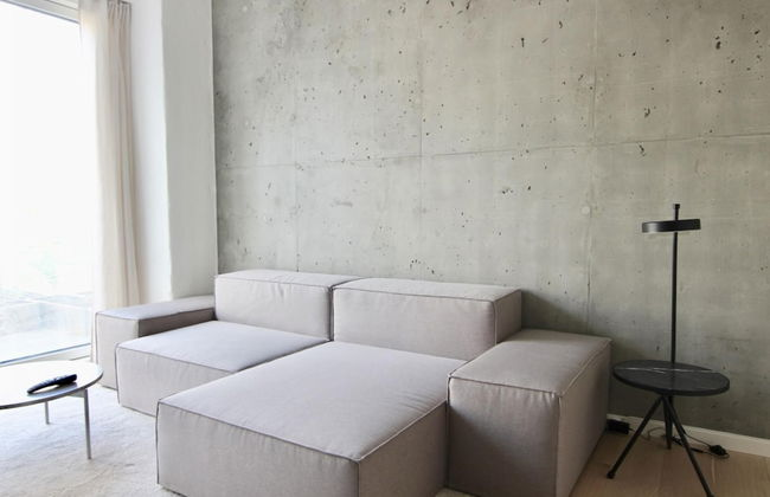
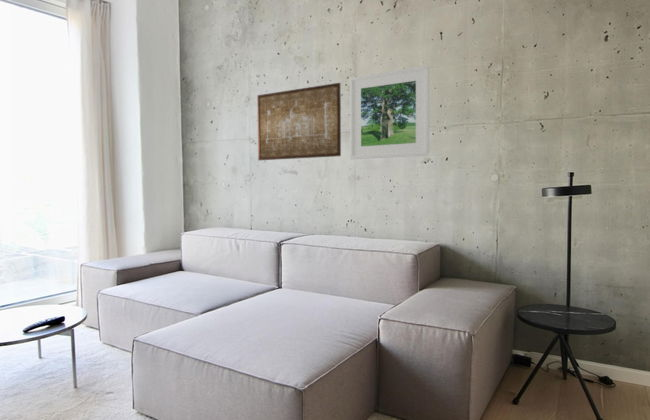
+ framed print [349,64,431,160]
+ wall art [256,82,342,161]
